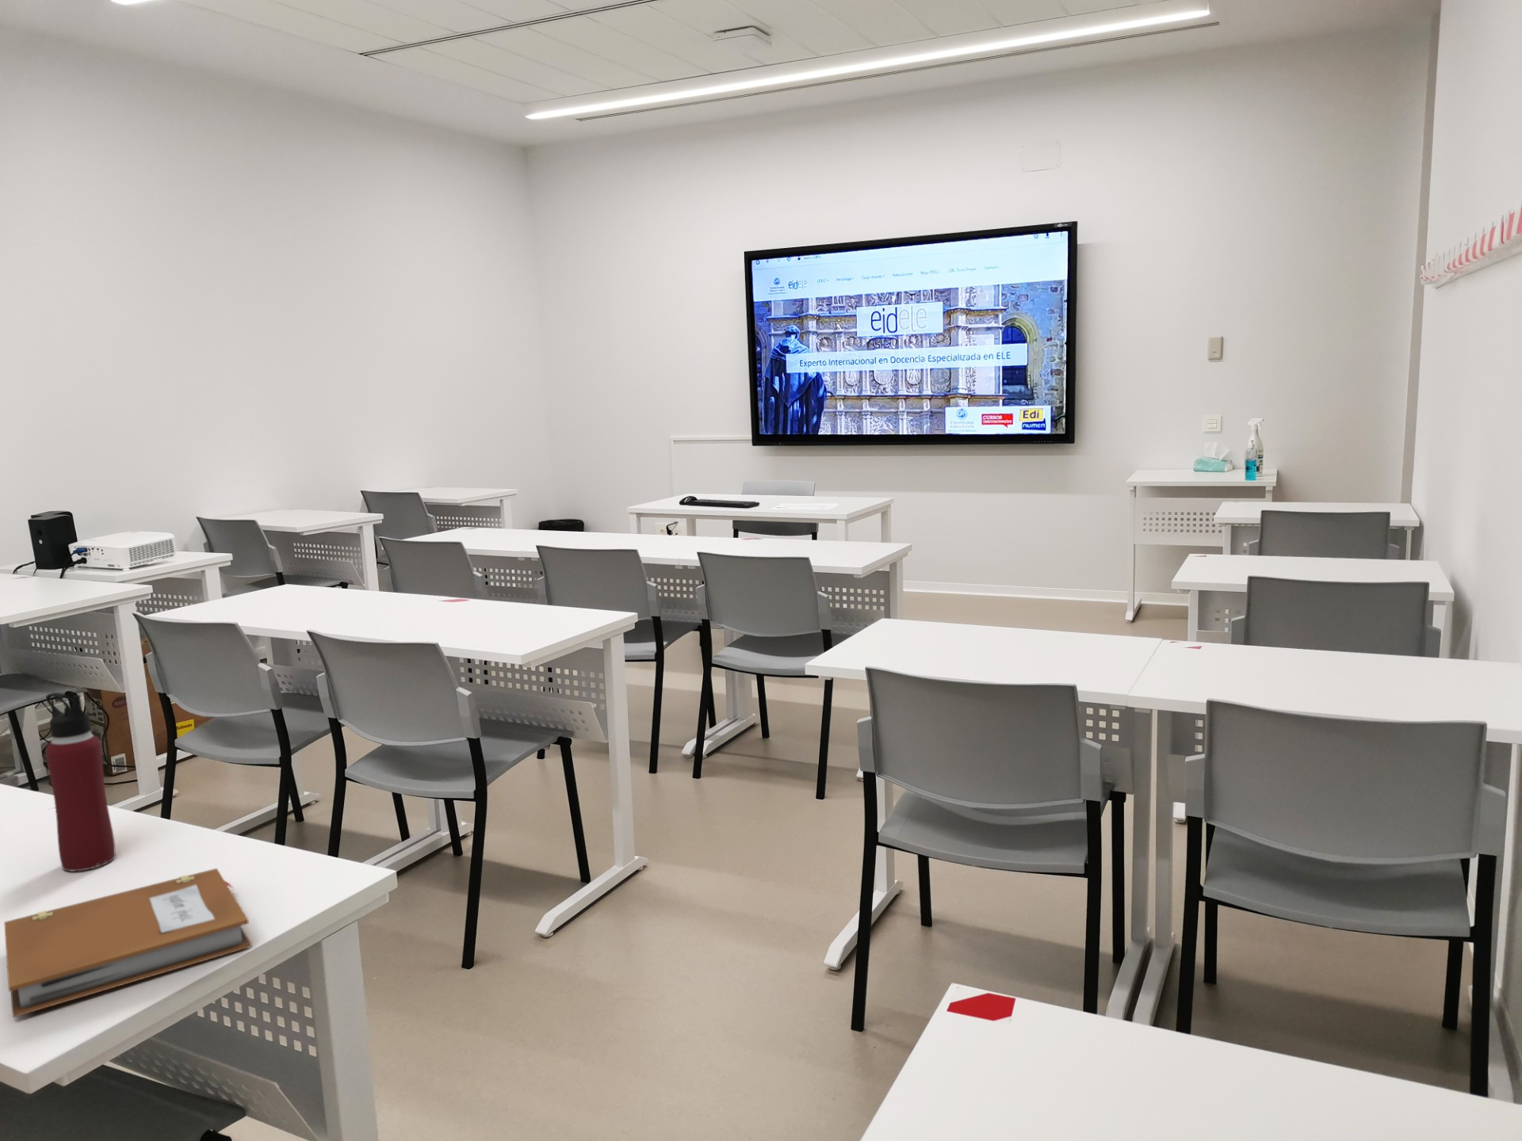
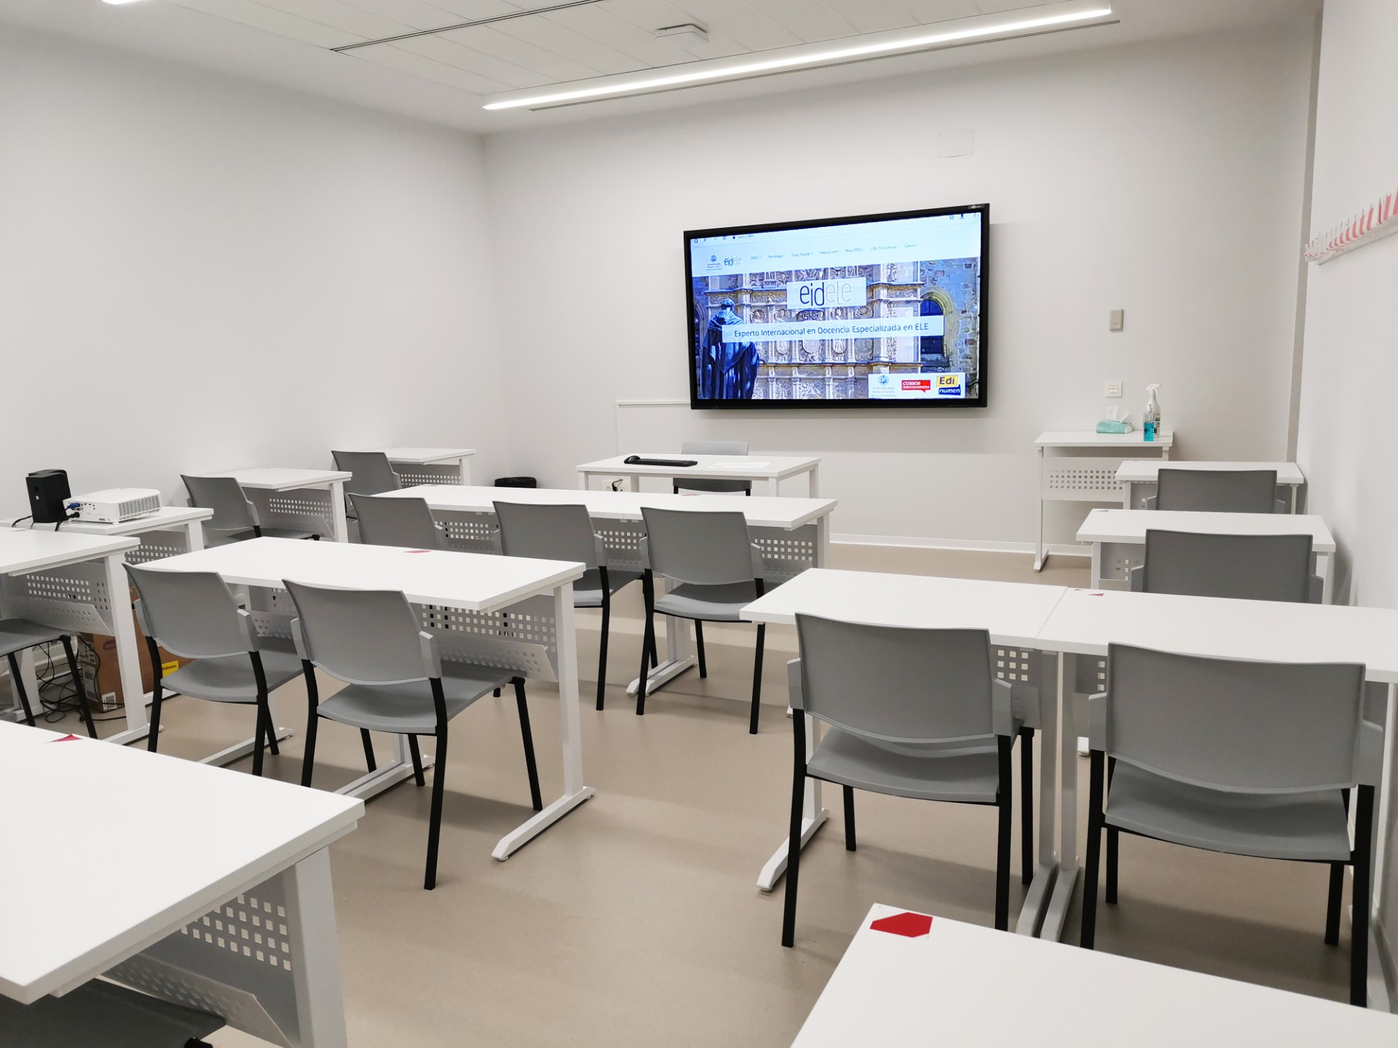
- water bottle [44,692,116,873]
- notebook [4,868,252,1019]
